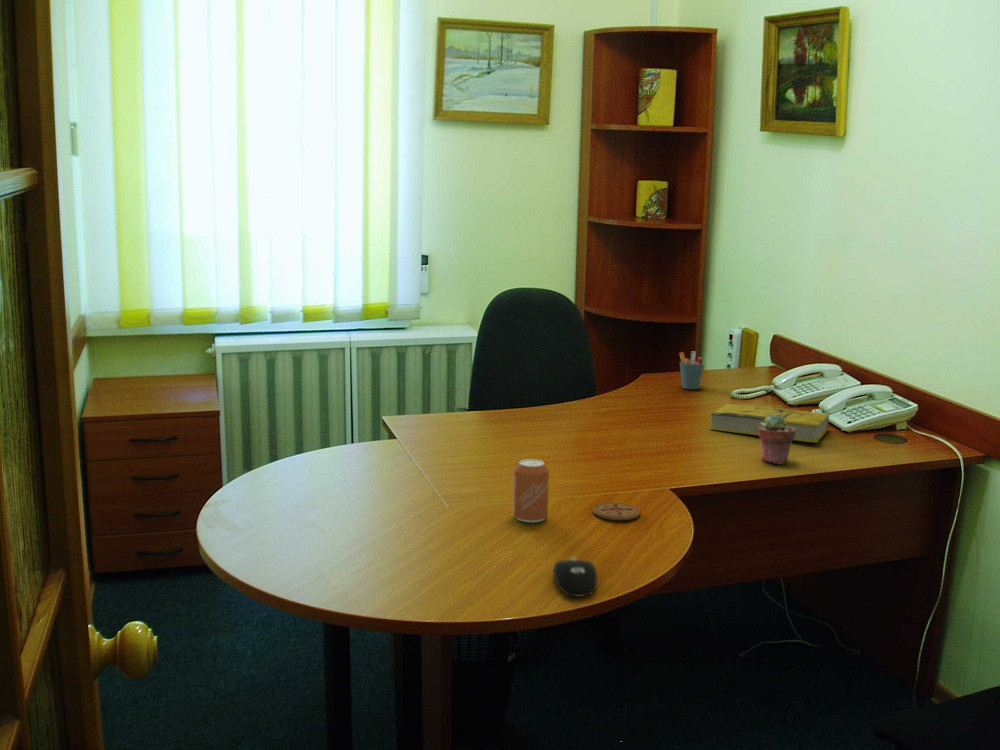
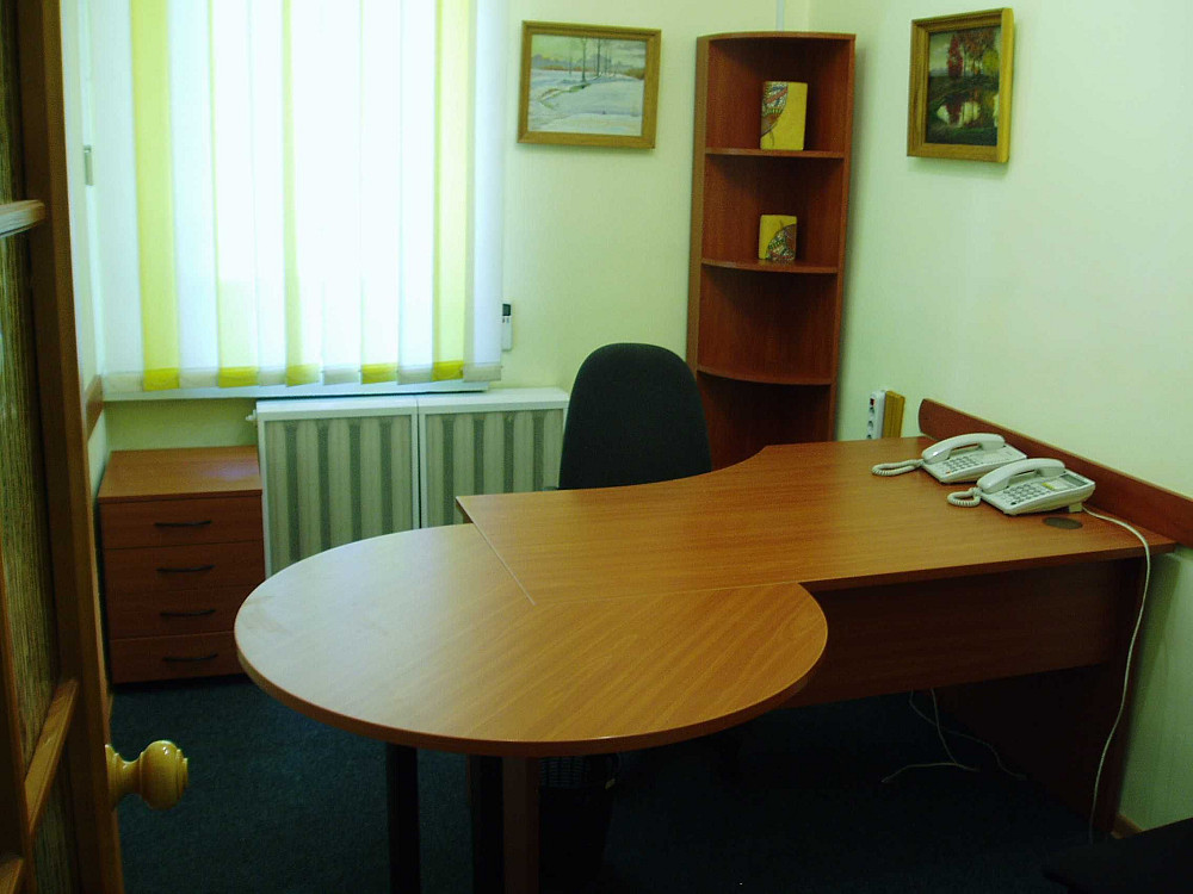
- can [513,458,550,523]
- coaster [592,502,641,521]
- pen holder [678,351,706,390]
- computer mouse [553,557,598,597]
- potted succulent [758,414,795,465]
- book [709,402,830,444]
